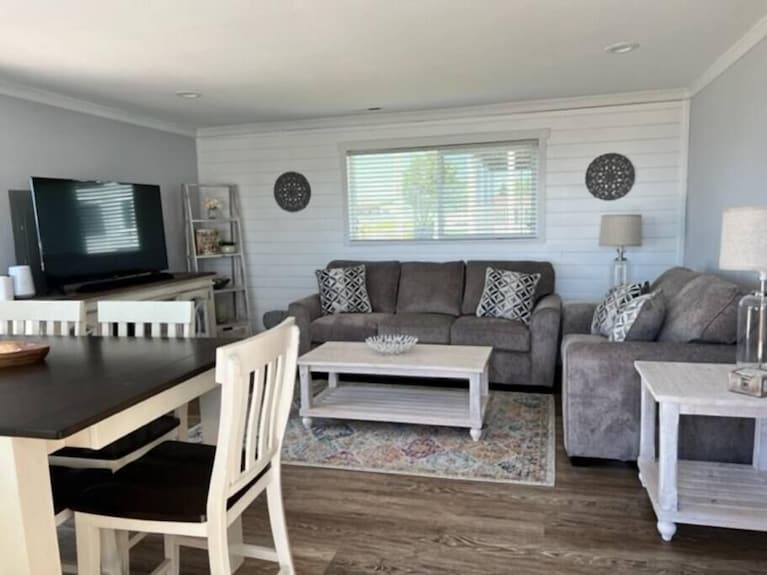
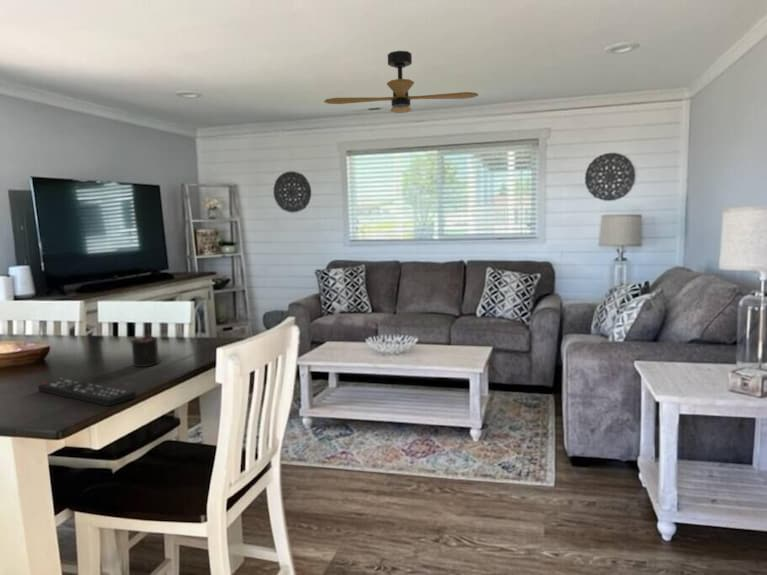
+ ceiling fan [323,50,479,114]
+ candle [129,325,160,368]
+ remote control [37,377,137,407]
